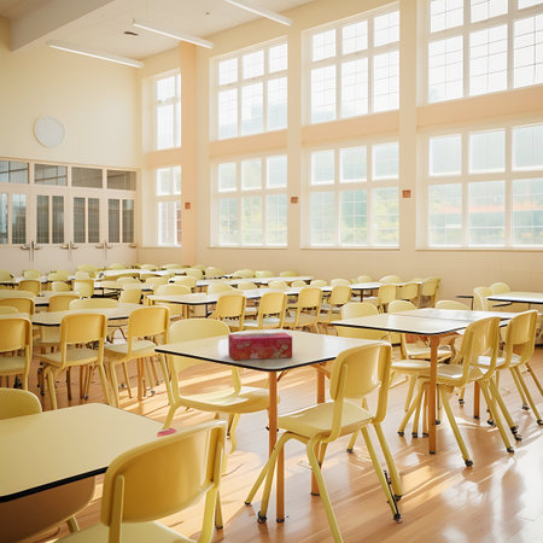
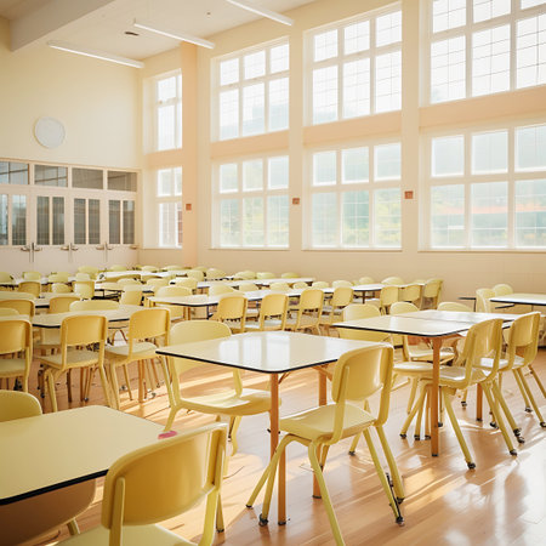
- tissue box [227,332,293,361]
